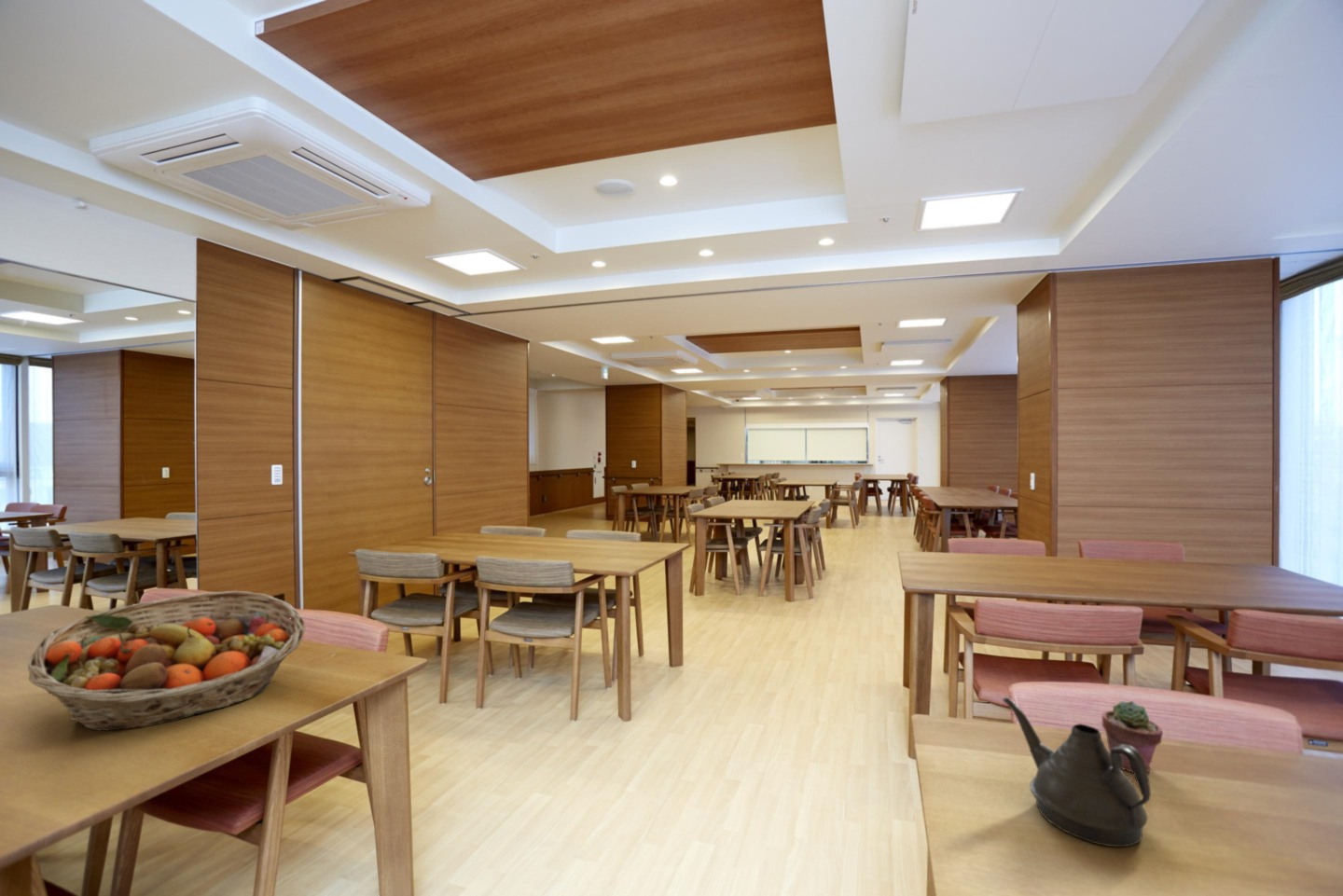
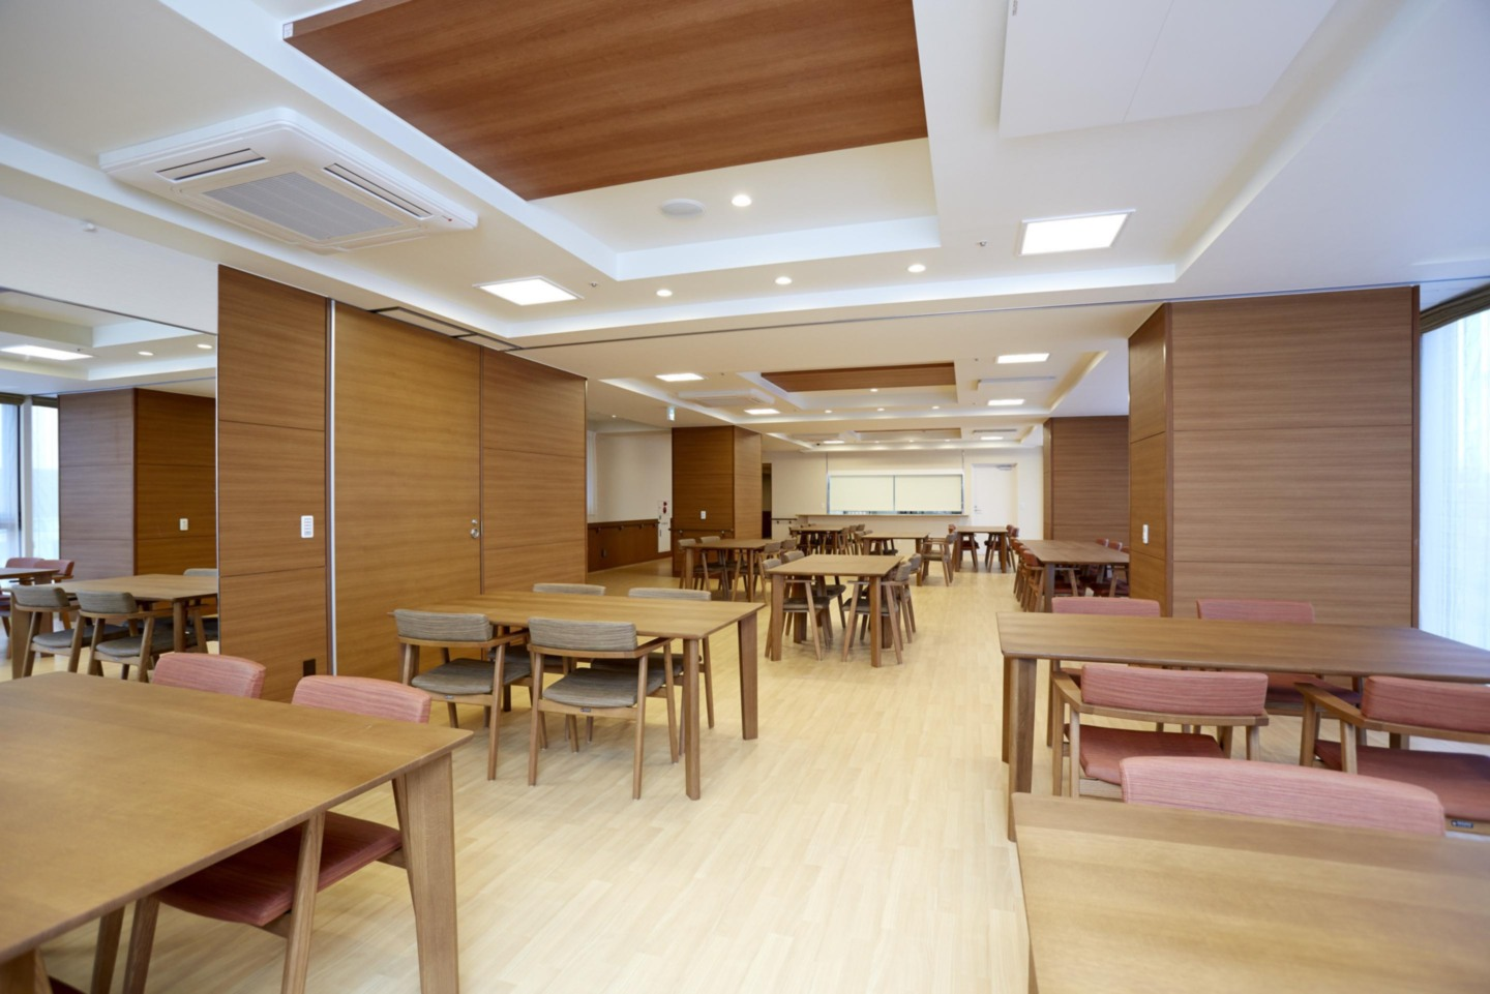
- potted succulent [1101,700,1164,774]
- fruit basket [27,590,307,732]
- teapot [1003,696,1152,848]
